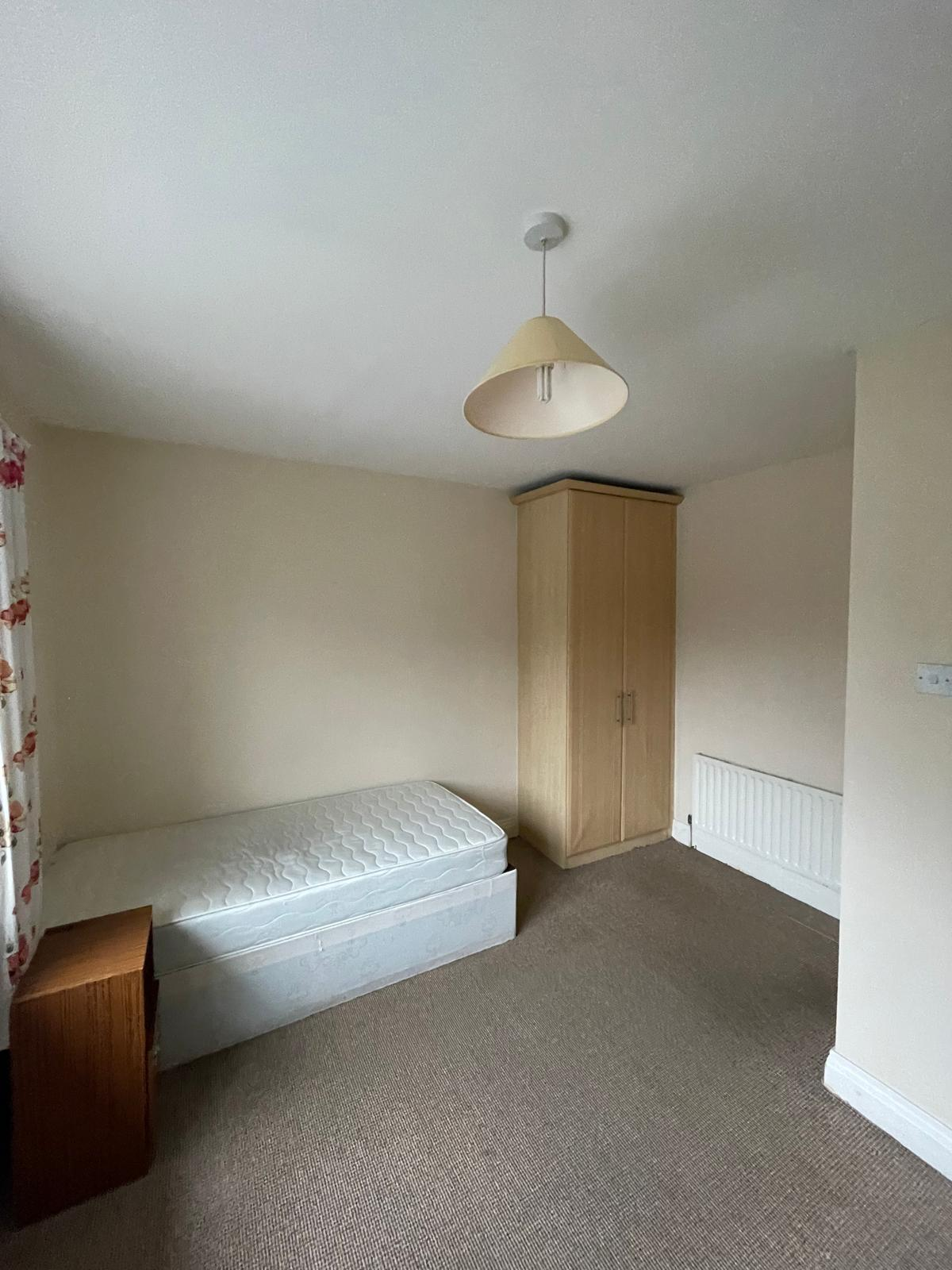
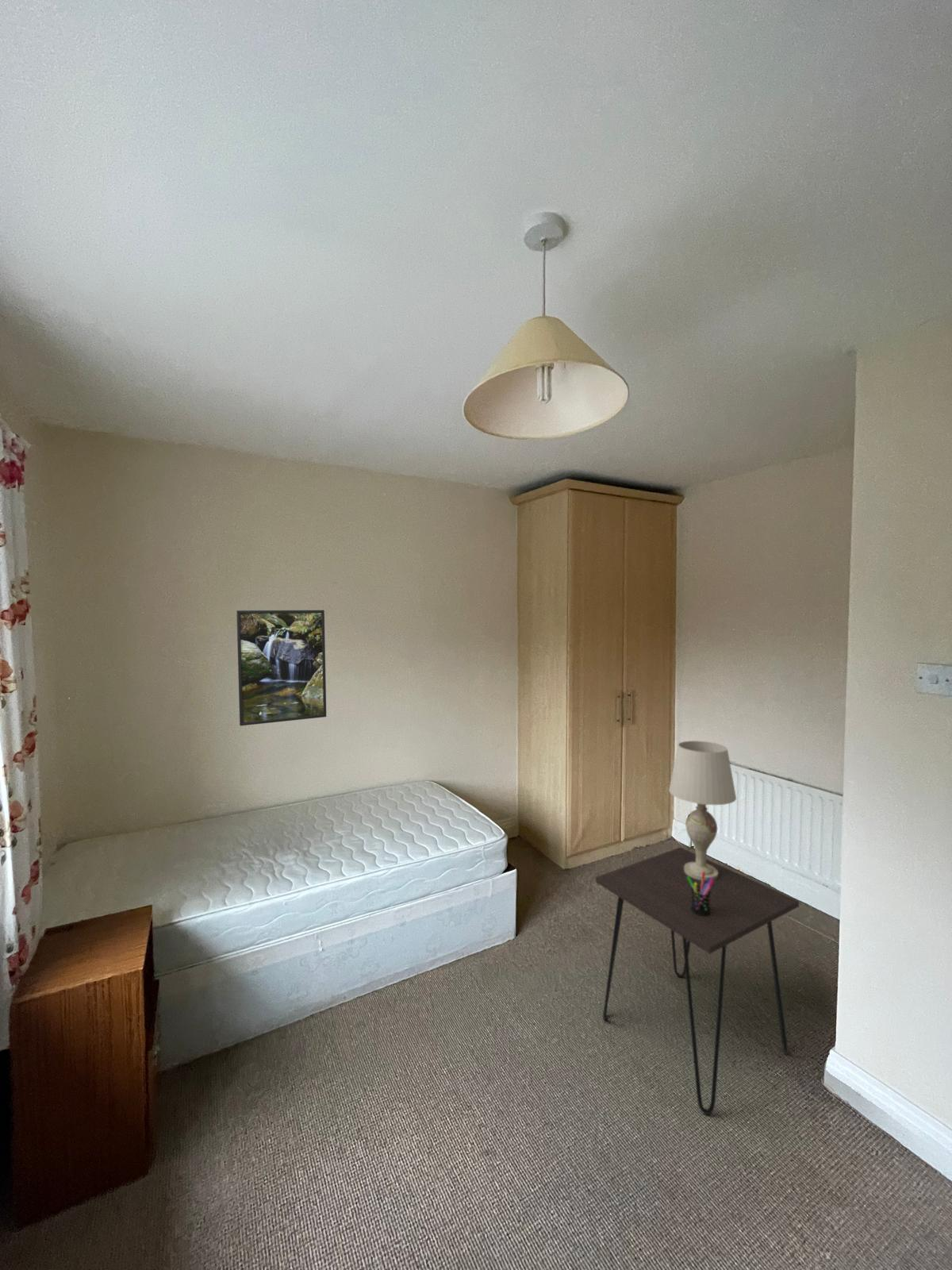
+ pen holder [687,872,714,916]
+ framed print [236,610,327,726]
+ table lamp [668,740,737,881]
+ desk [595,846,800,1115]
